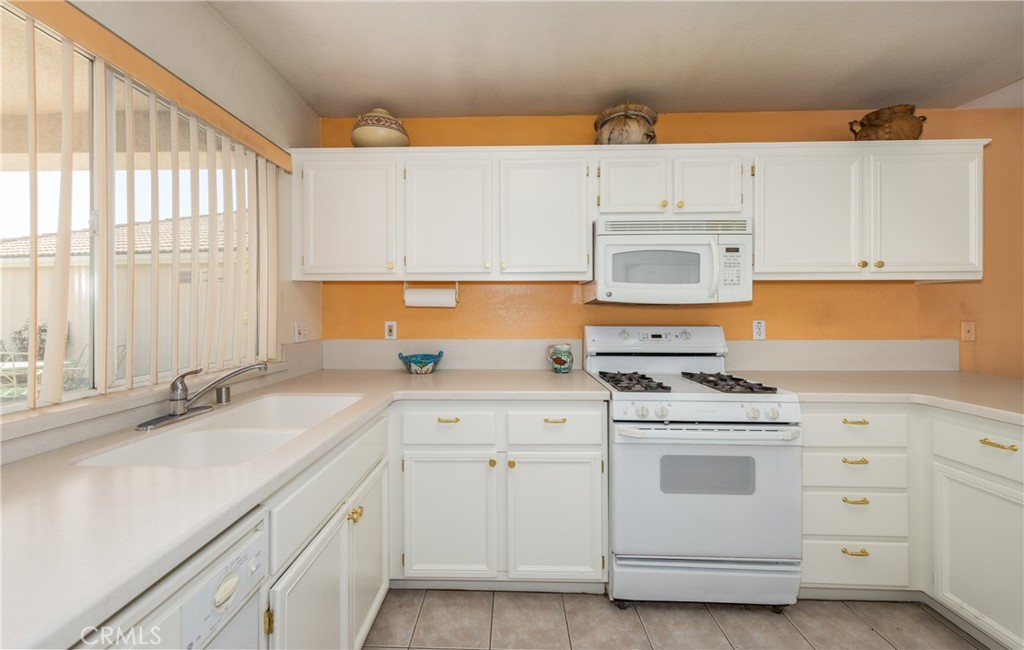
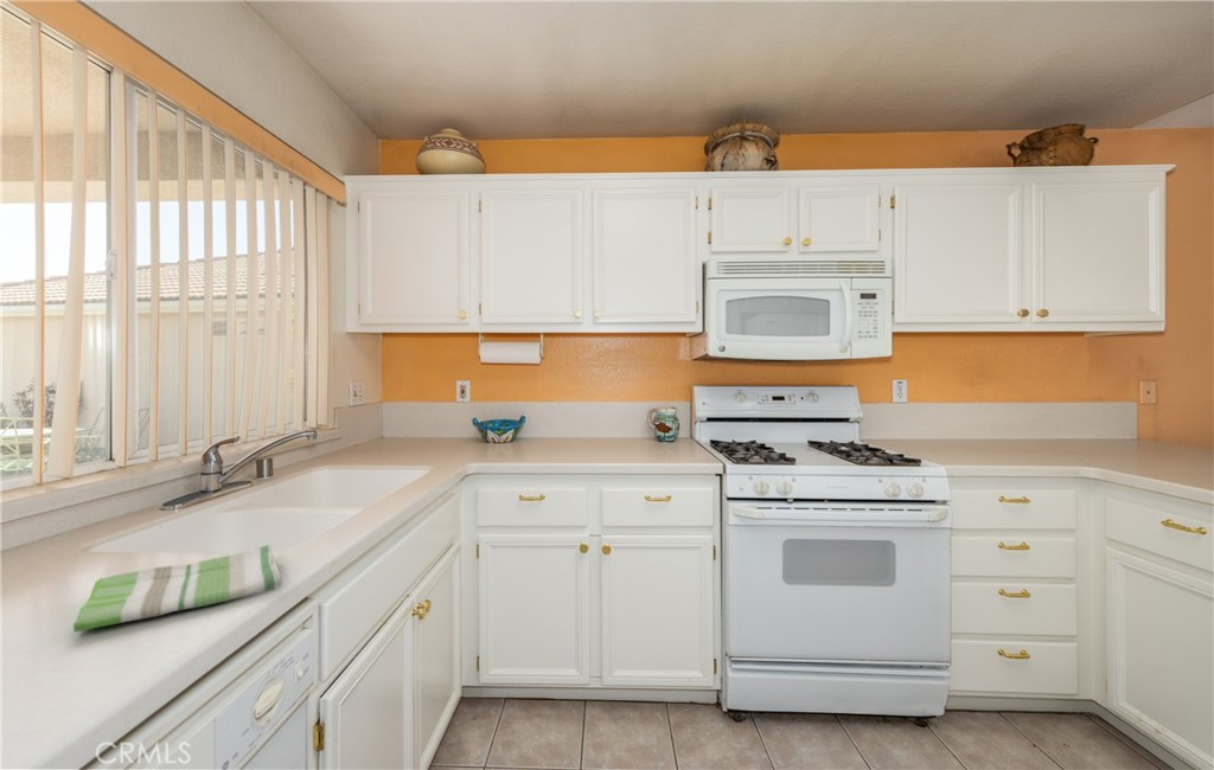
+ dish towel [72,544,283,633]
